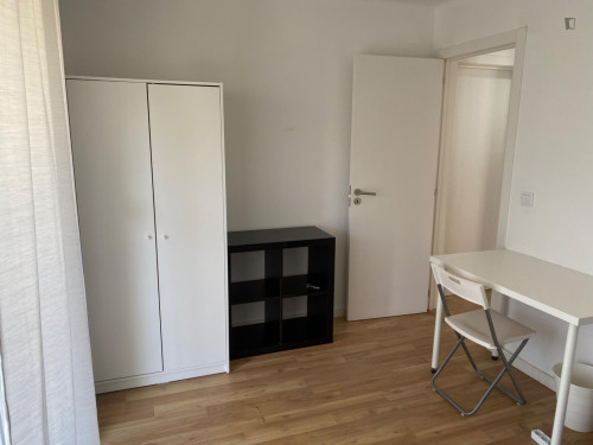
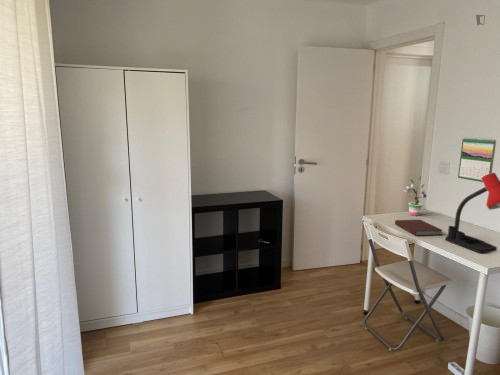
+ desk lamp [444,172,500,254]
+ calendar [457,136,497,183]
+ potted plant [403,175,431,217]
+ notebook [394,219,443,237]
